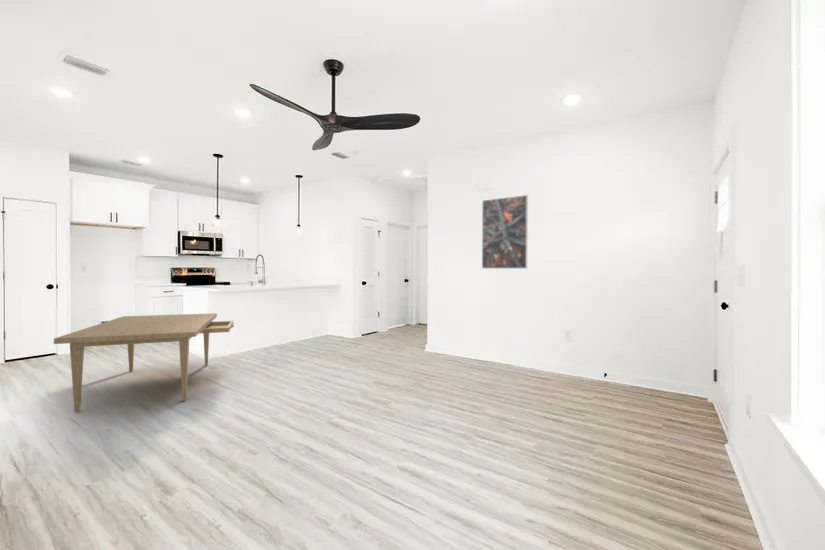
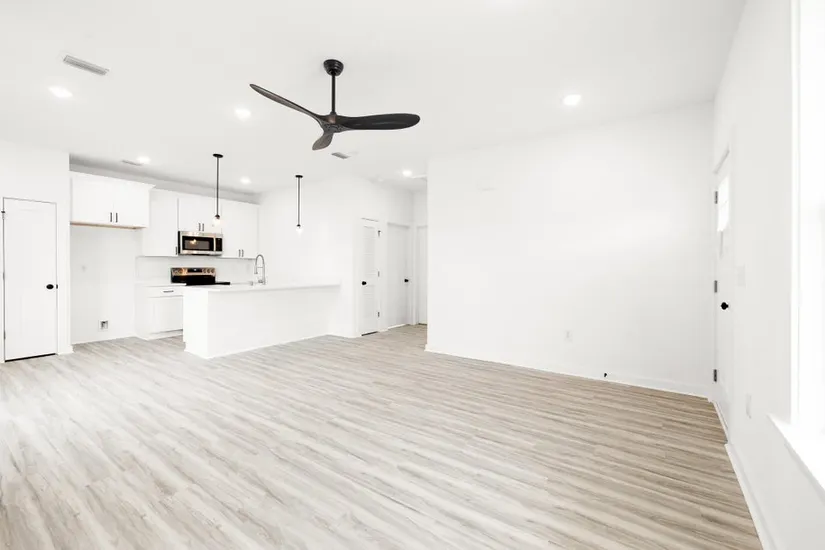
- dining table [53,312,235,413]
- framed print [481,194,529,270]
